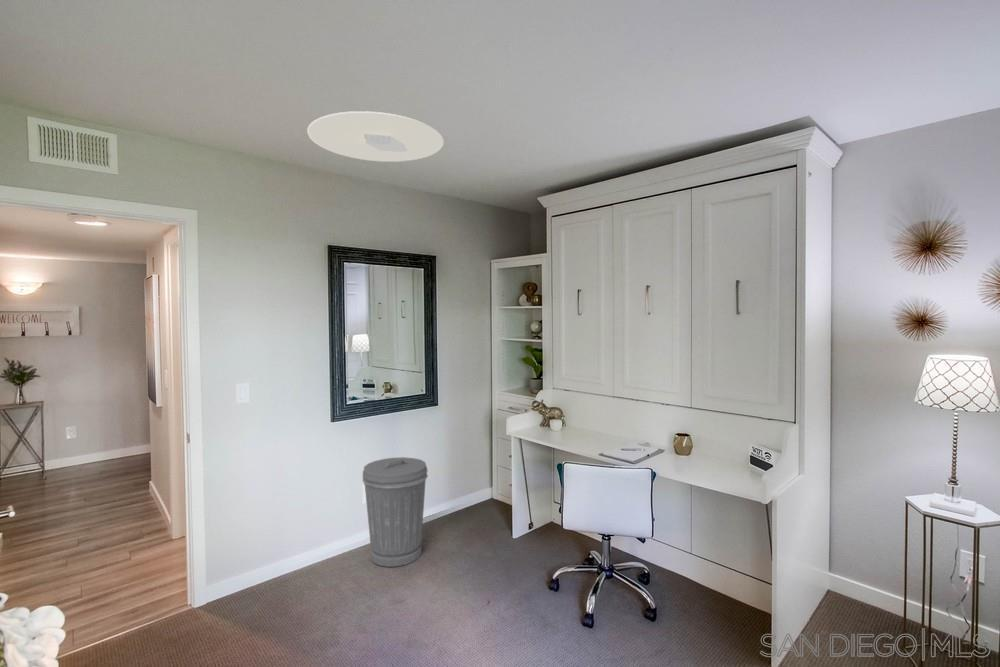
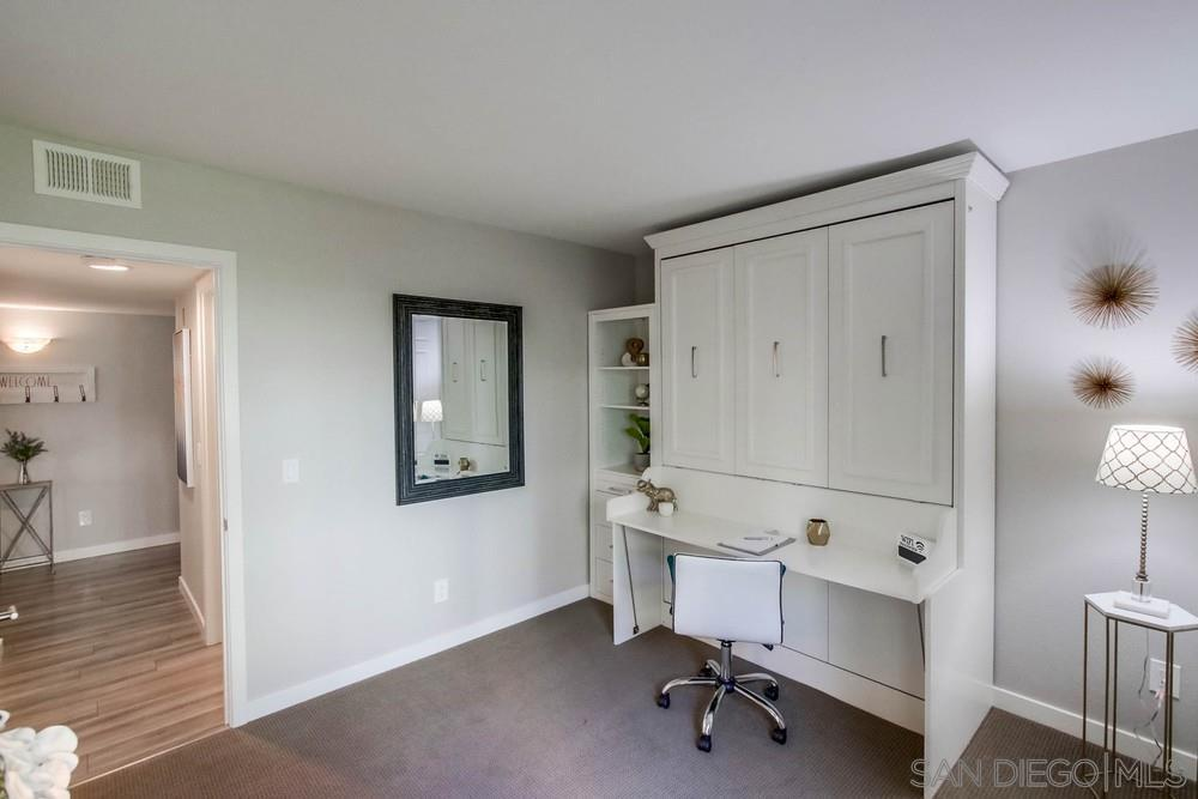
- ceiling light [306,110,445,163]
- trash can [362,456,429,568]
